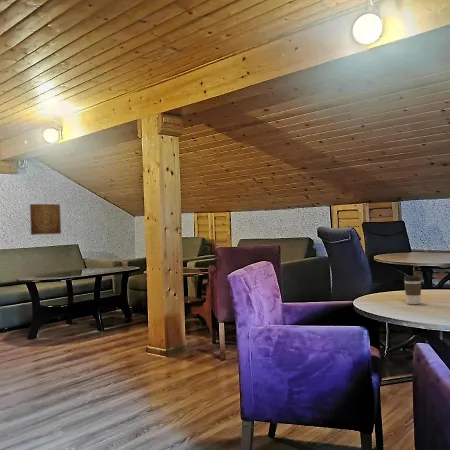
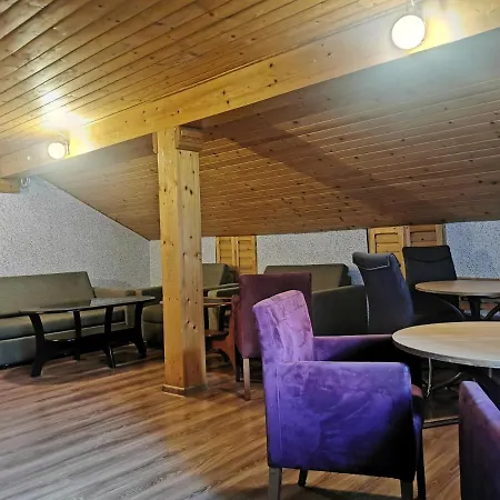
- wall art [29,203,62,236]
- coffee cup [403,275,422,305]
